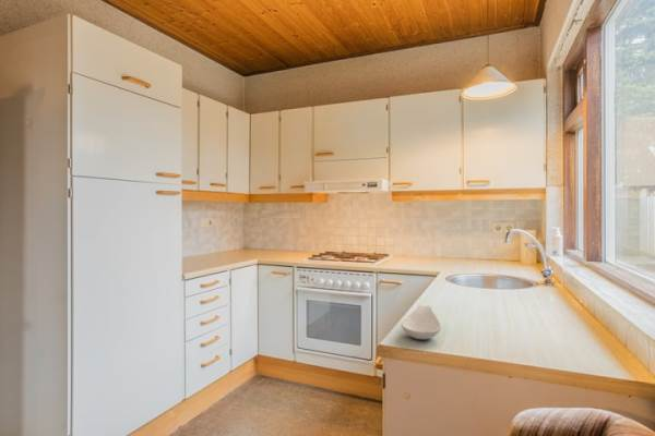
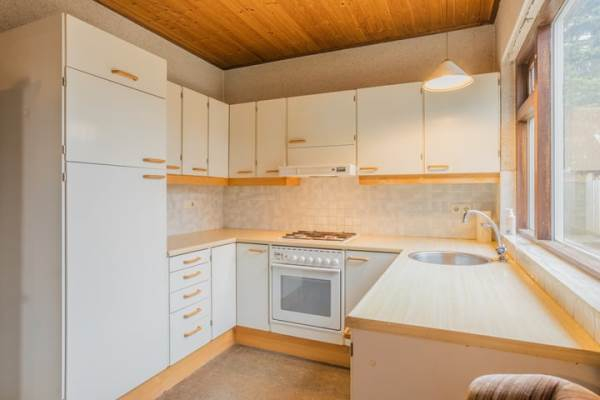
- spoon rest [401,304,442,340]
